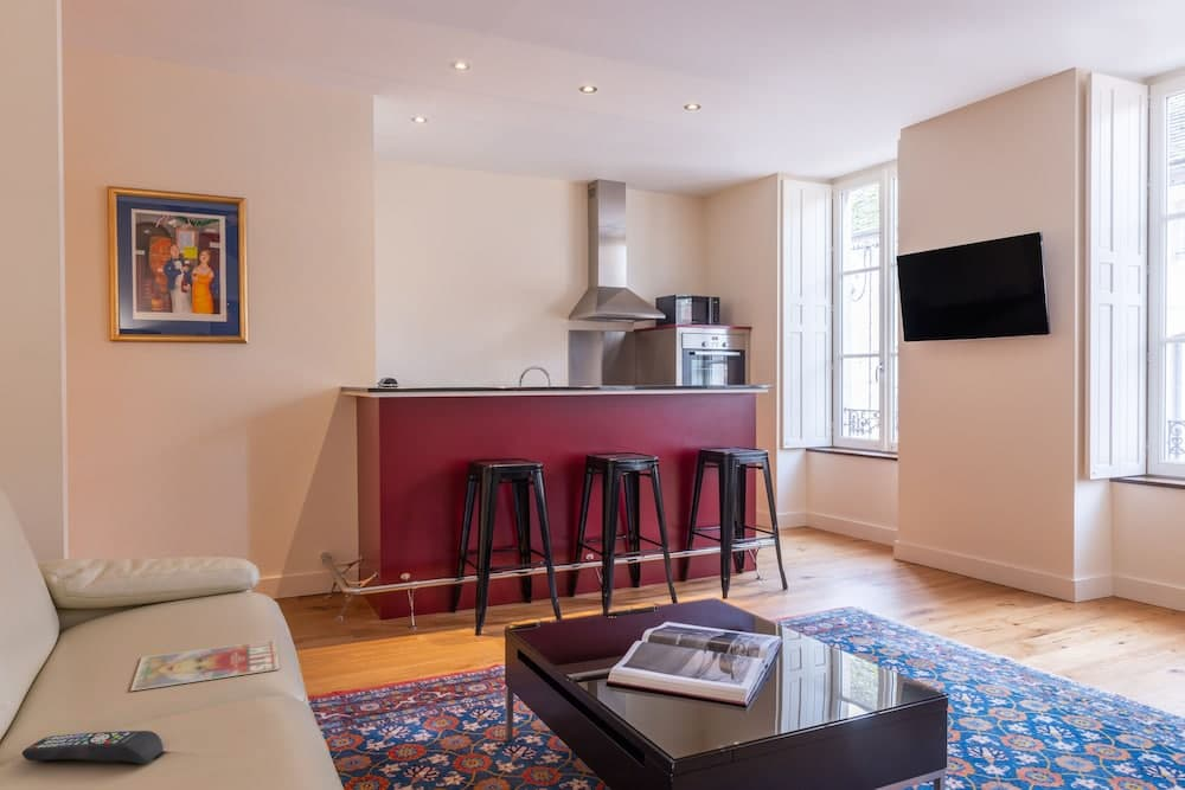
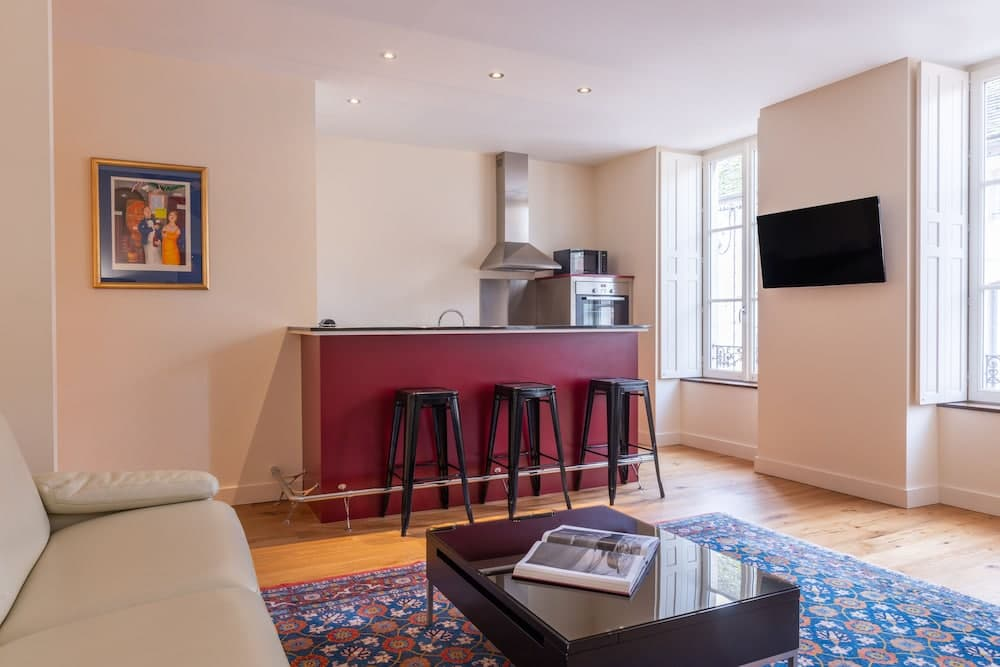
- magazine [128,638,281,693]
- remote control [21,730,165,765]
